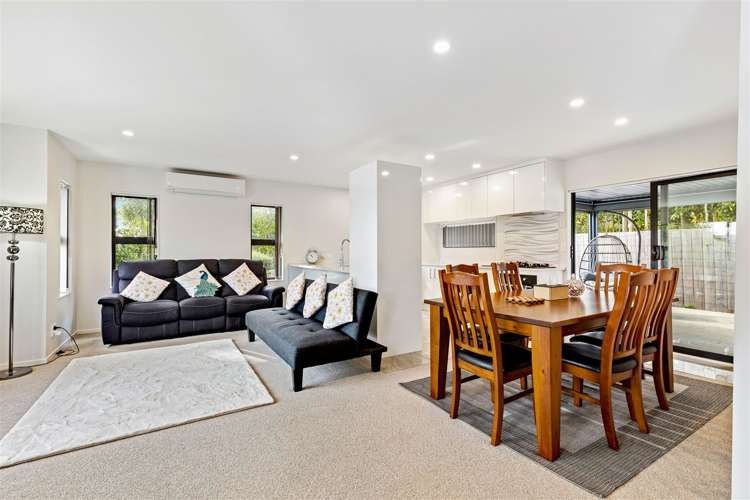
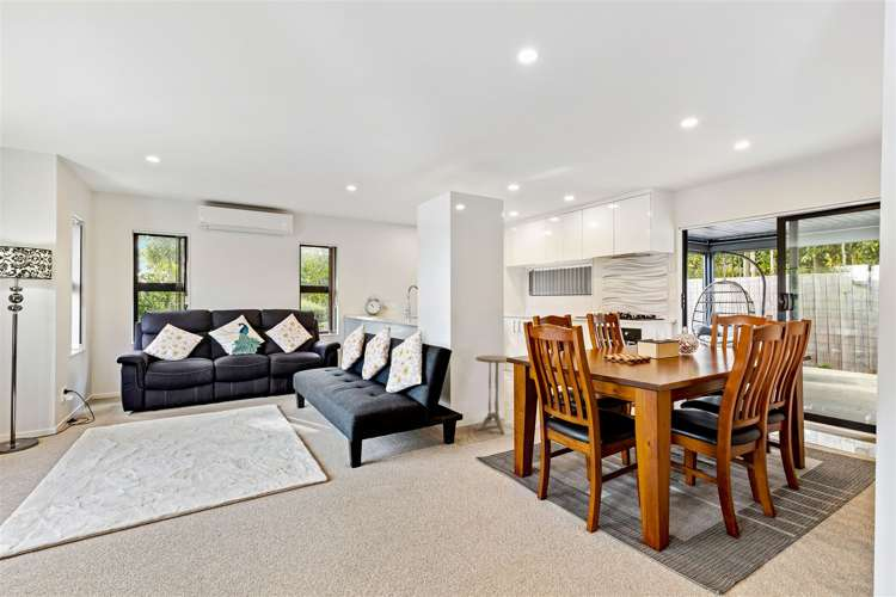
+ side table [474,355,510,436]
